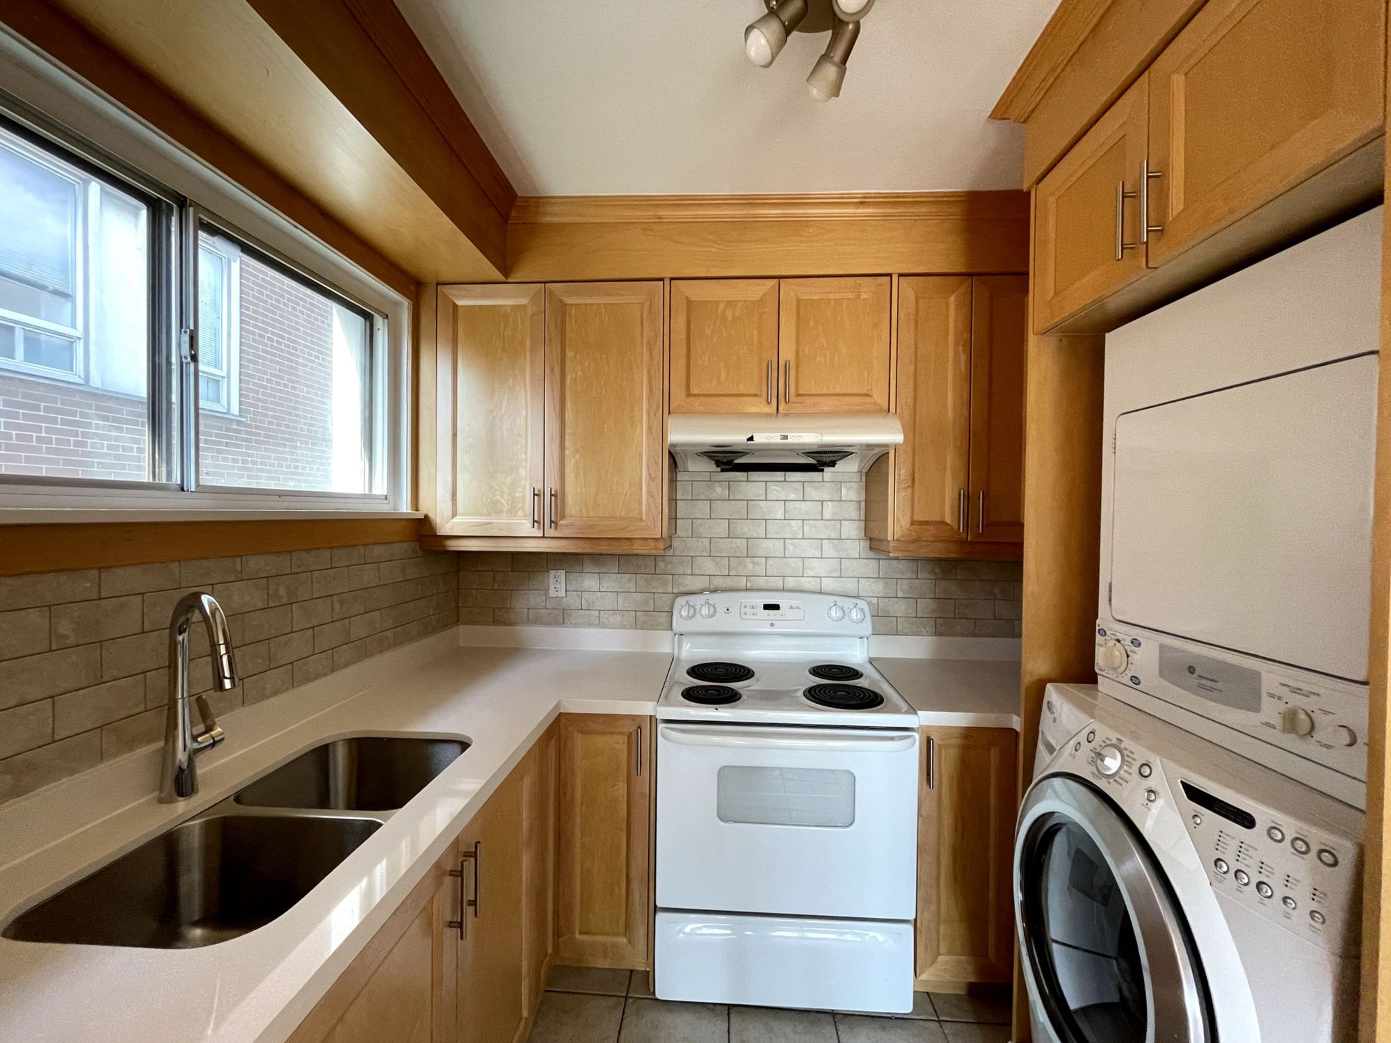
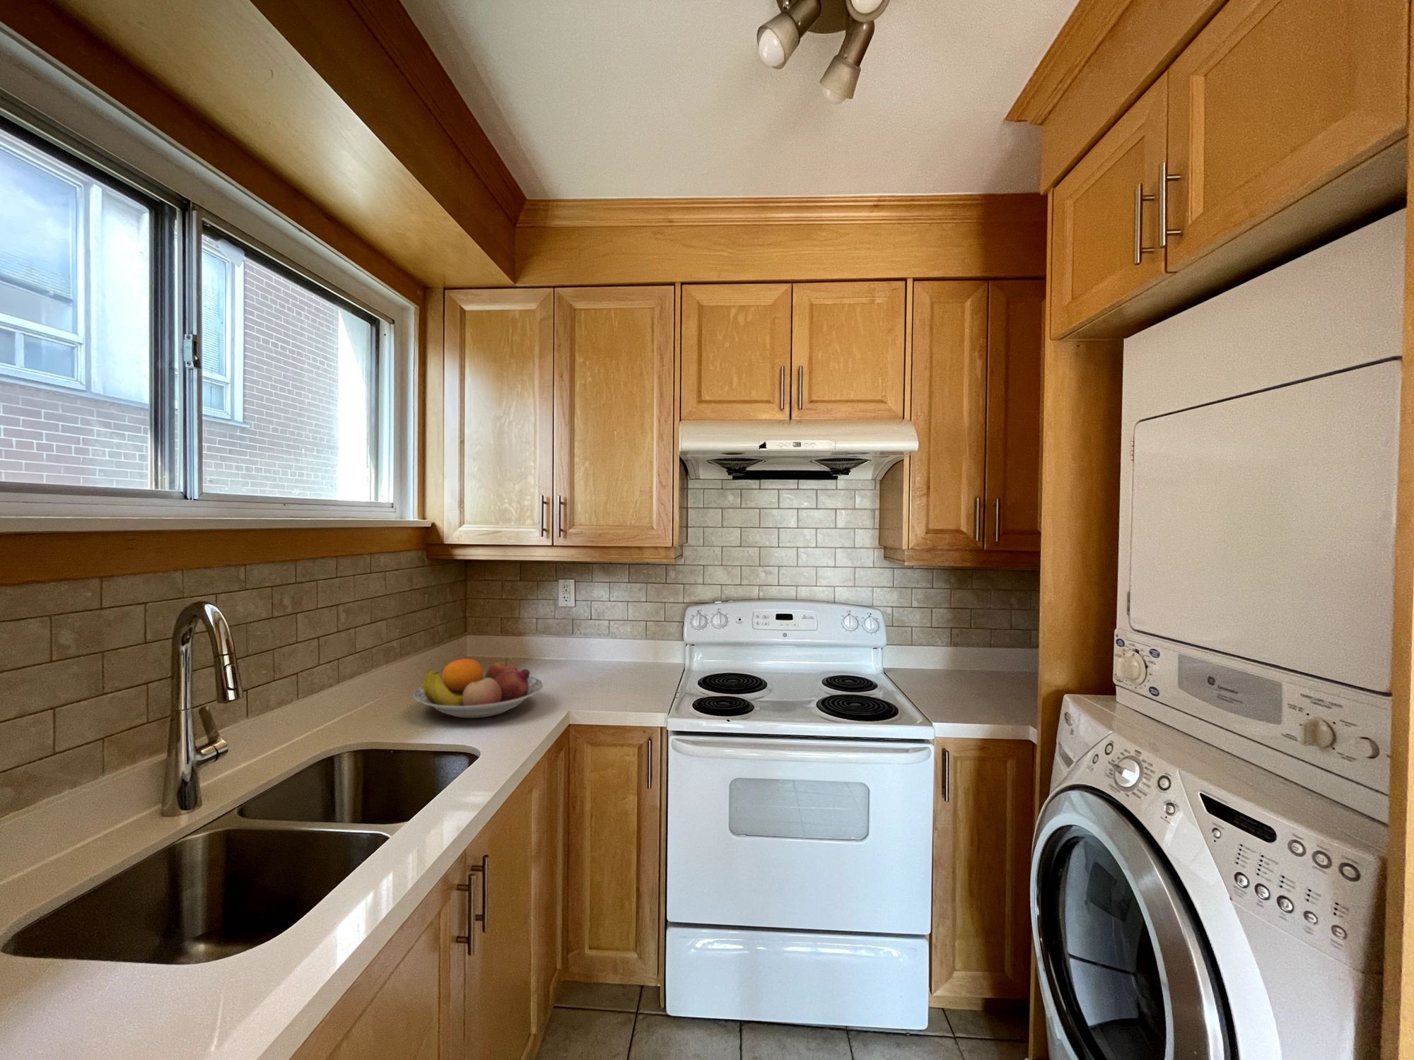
+ fruit bowl [413,657,543,718]
